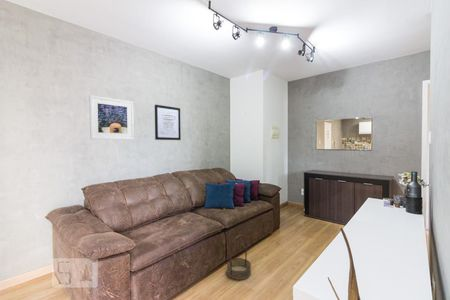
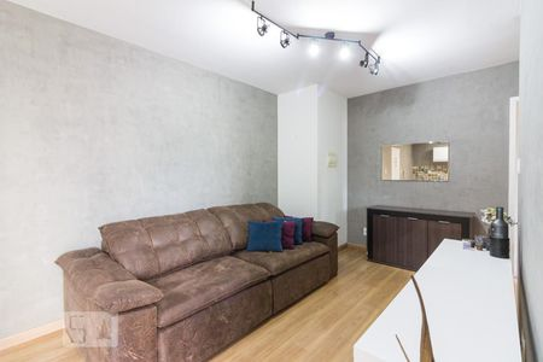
- wall art [154,104,182,141]
- basket [226,234,252,281]
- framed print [88,94,135,141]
